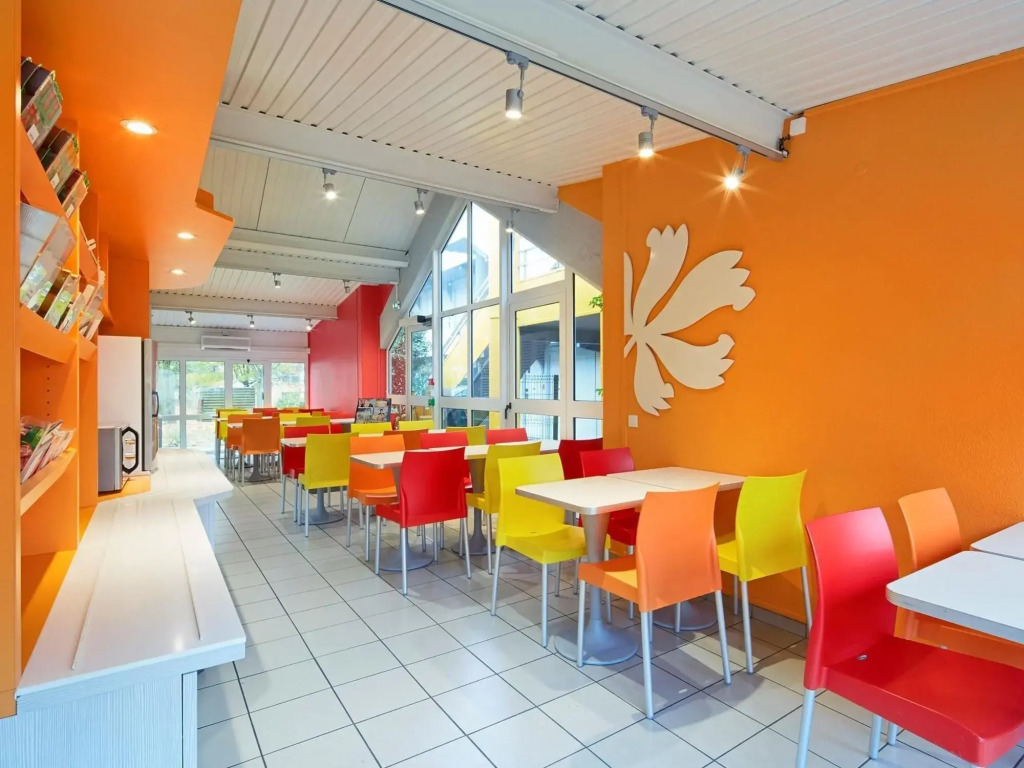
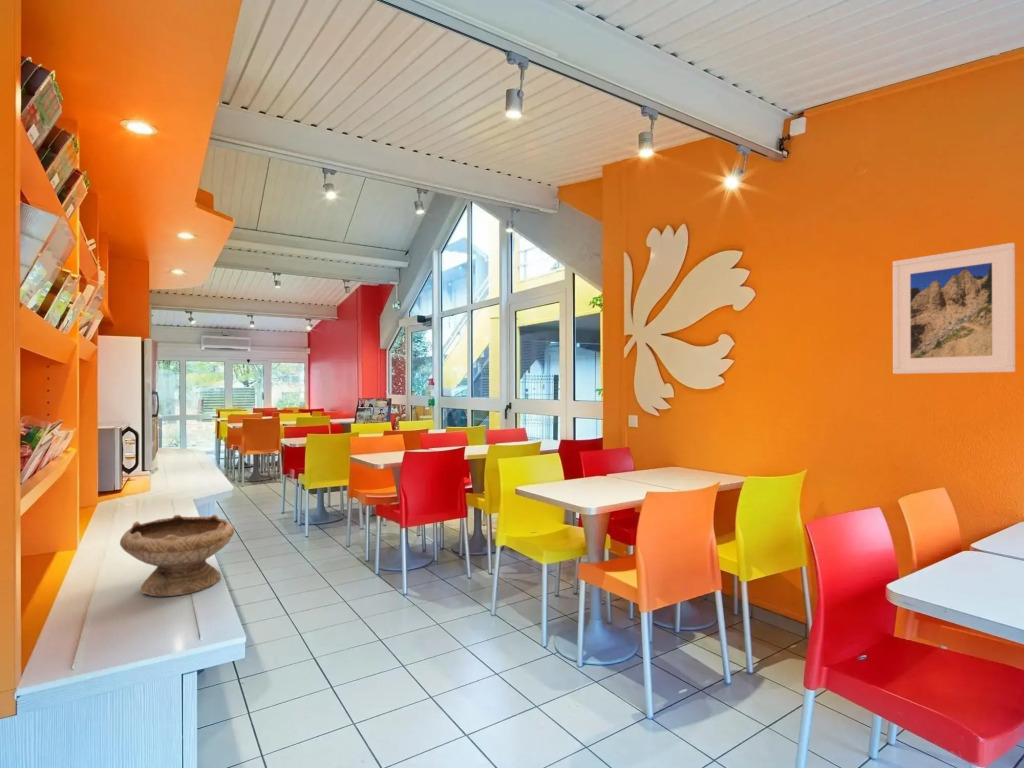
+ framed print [892,242,1016,375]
+ bowl [119,514,235,598]
